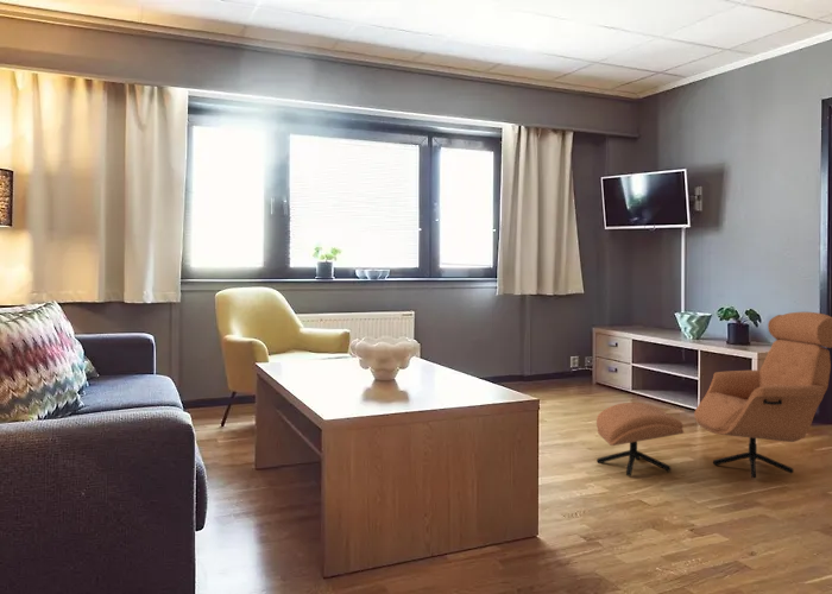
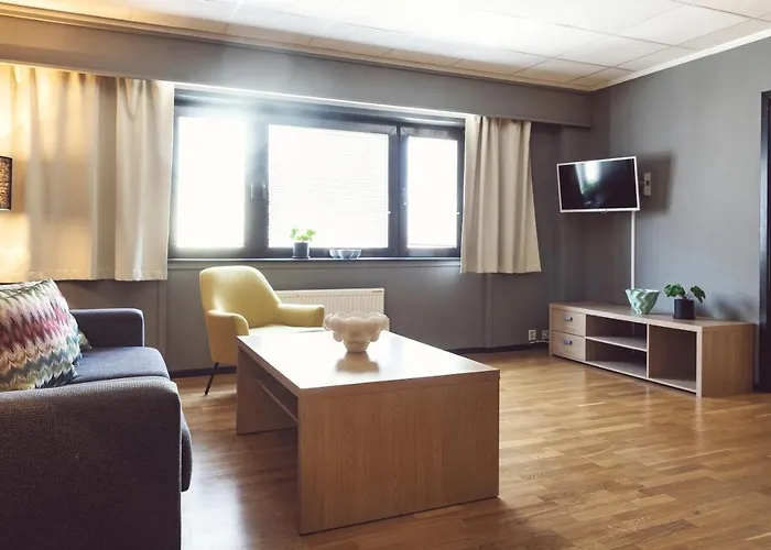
- lounge chair [595,311,832,479]
